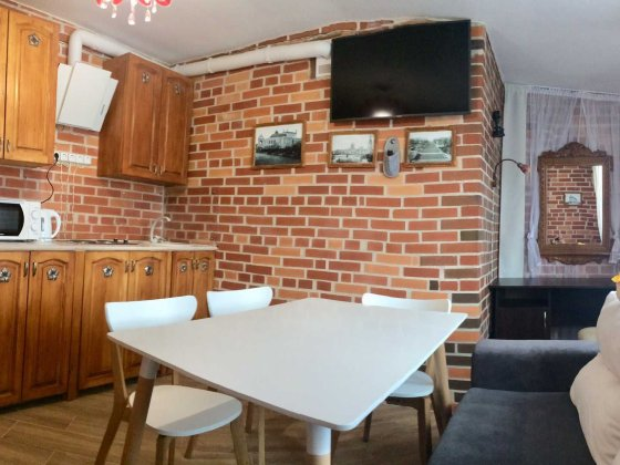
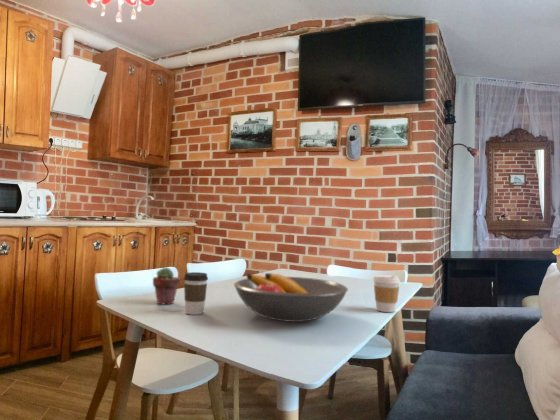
+ coffee cup [372,274,401,313]
+ fruit bowl [233,272,349,323]
+ potted succulent [152,266,181,305]
+ coffee cup [183,271,209,316]
